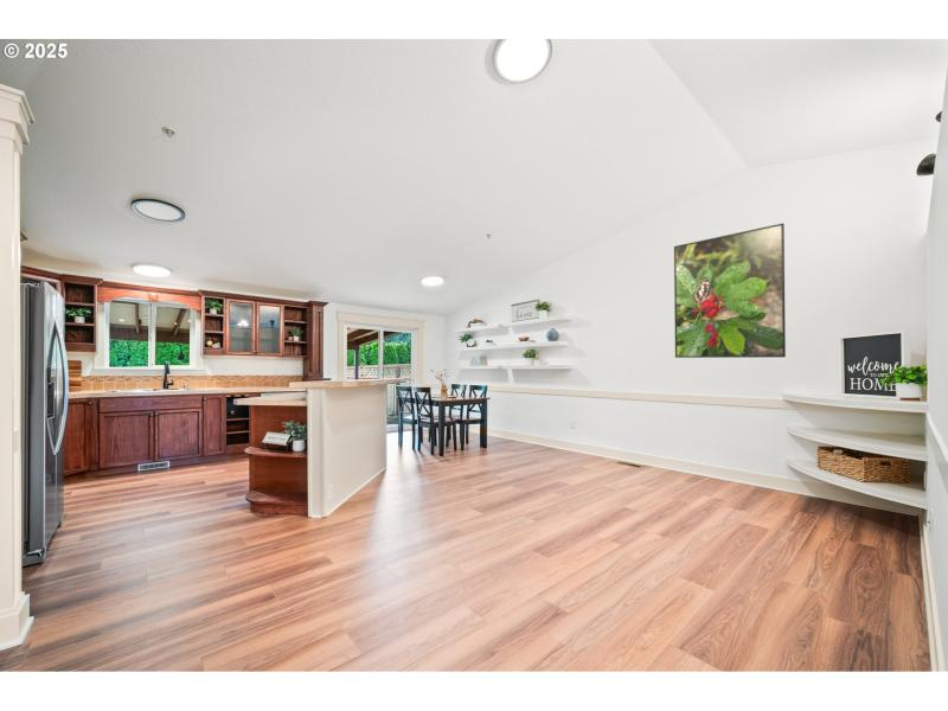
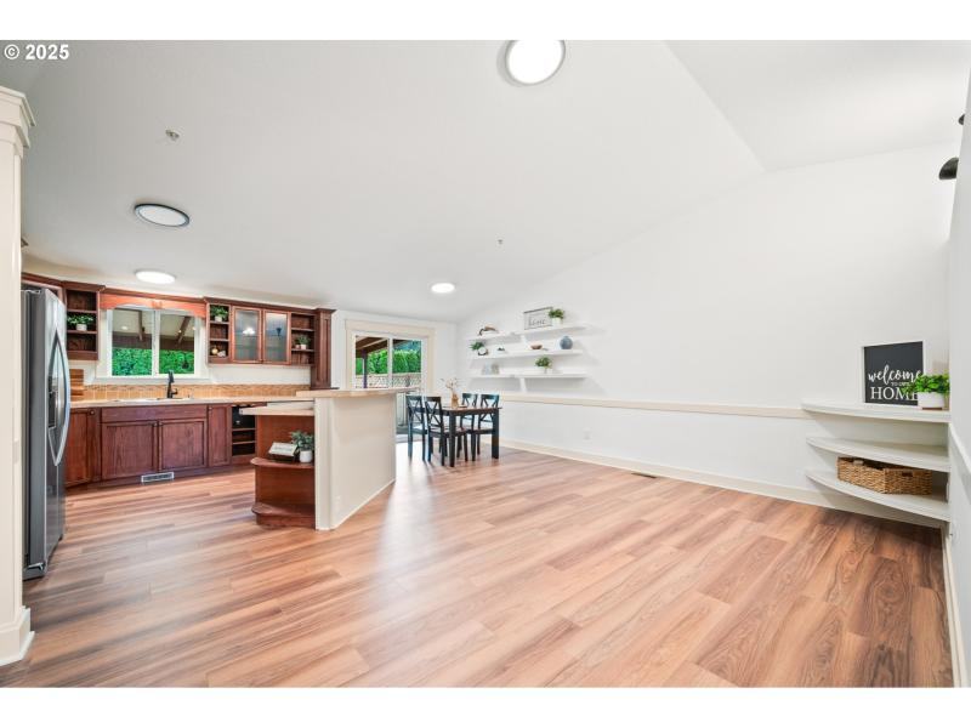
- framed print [673,222,787,359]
